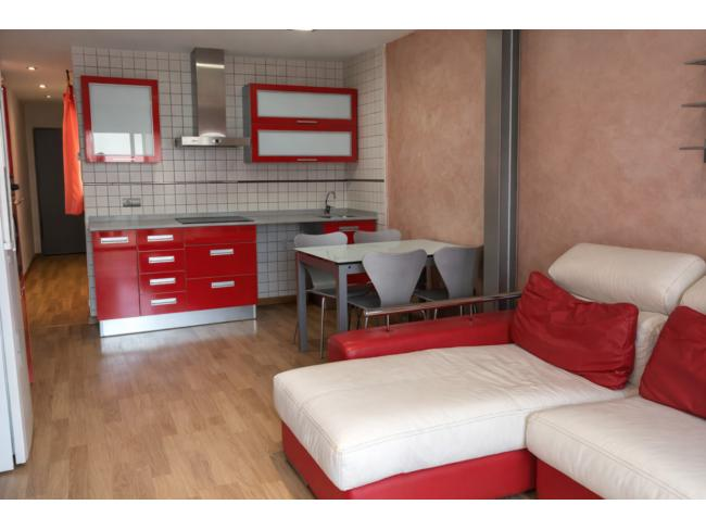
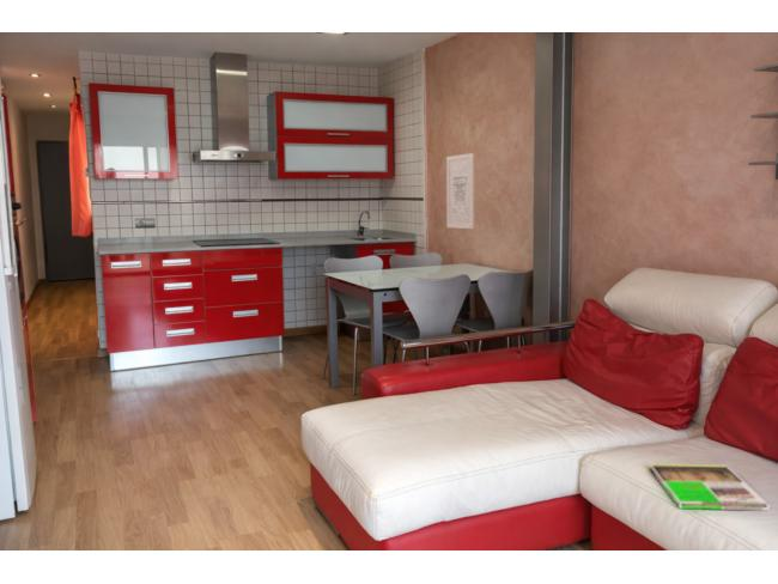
+ wall art [445,152,475,230]
+ magazine [648,463,771,512]
